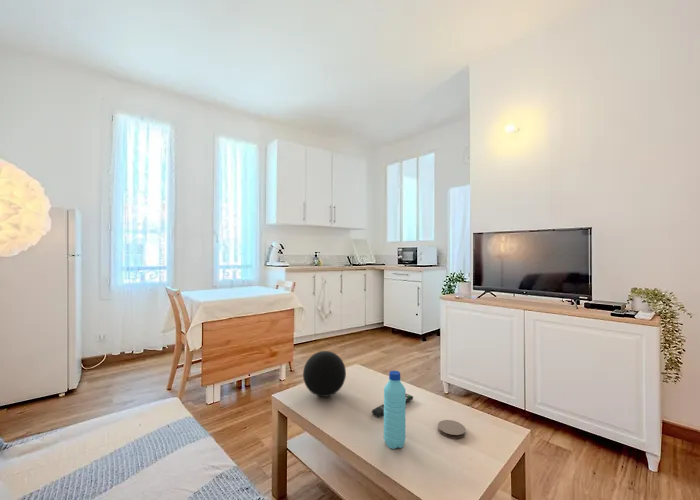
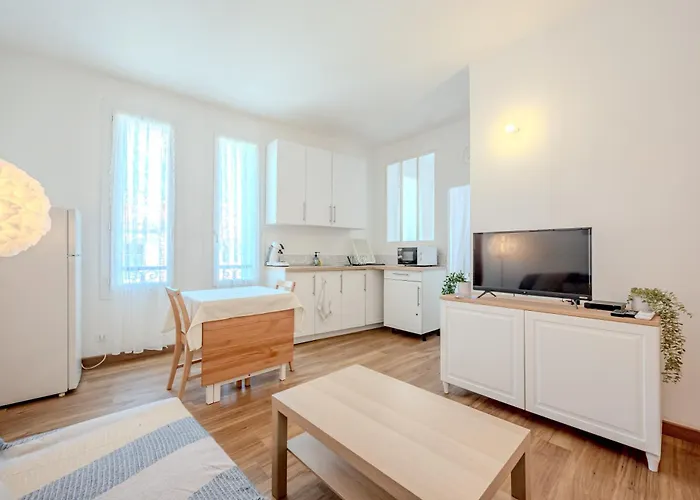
- decorative orb [302,350,347,398]
- water bottle [383,370,407,450]
- remote control [371,393,414,418]
- coaster [437,419,466,440]
